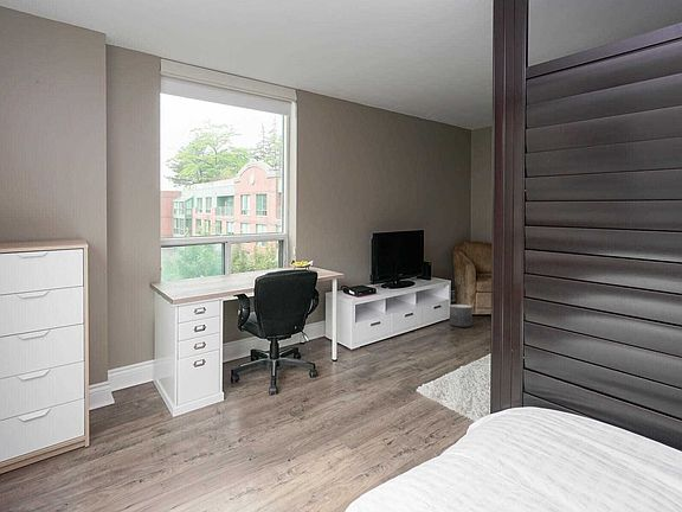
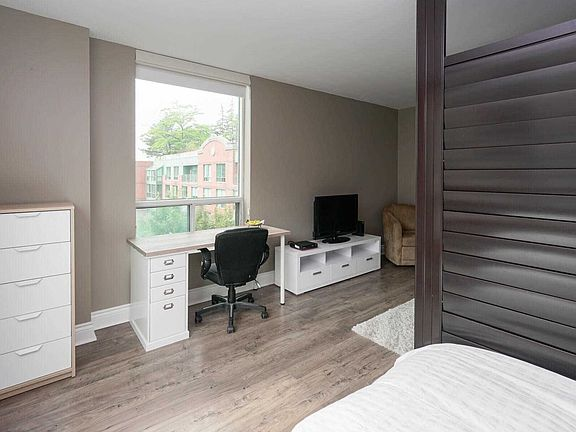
- planter [449,303,474,328]
